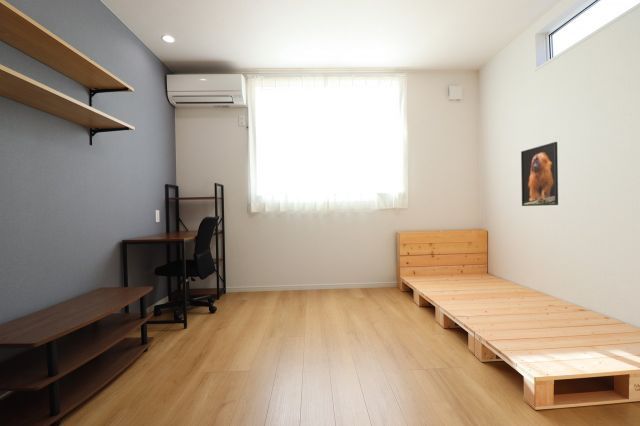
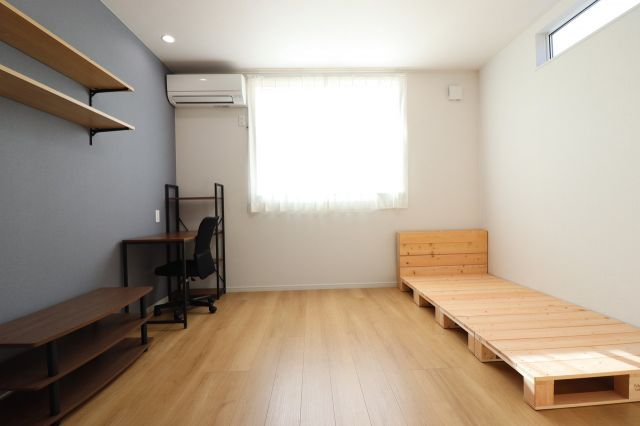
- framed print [520,141,559,207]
